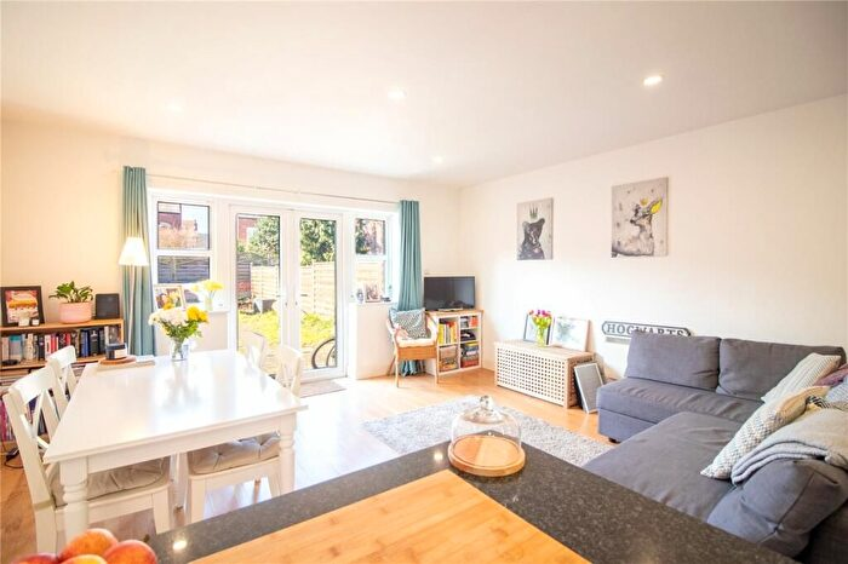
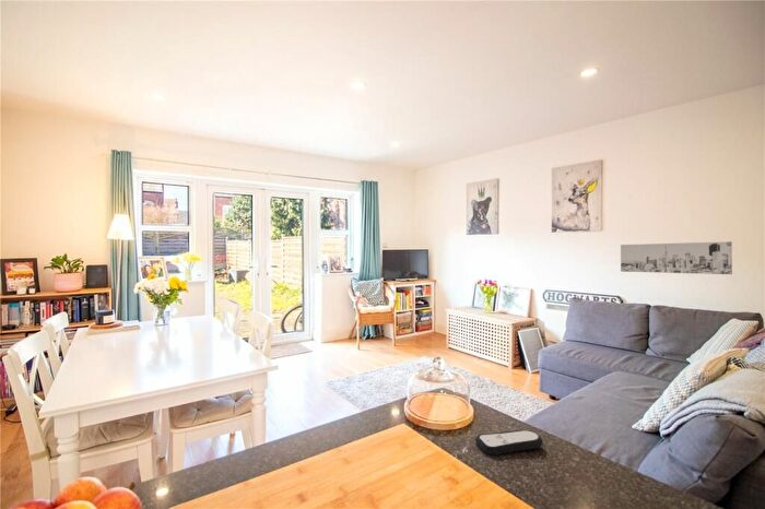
+ remote control [474,429,544,457]
+ wall art [620,240,733,275]
